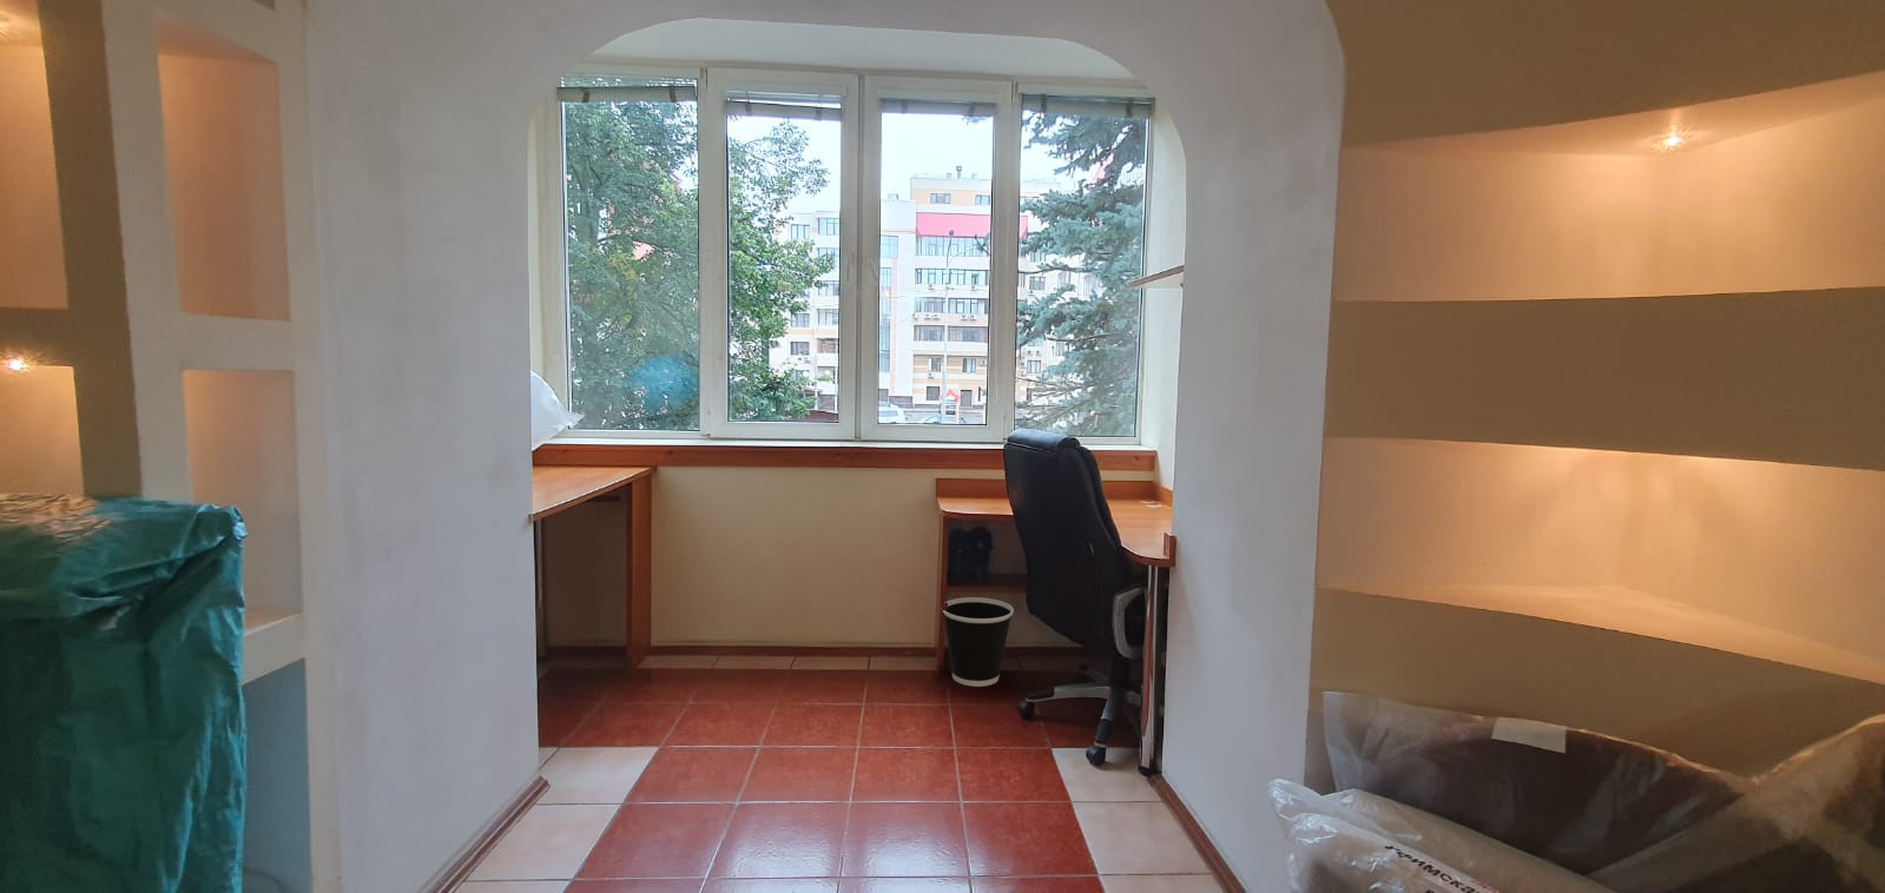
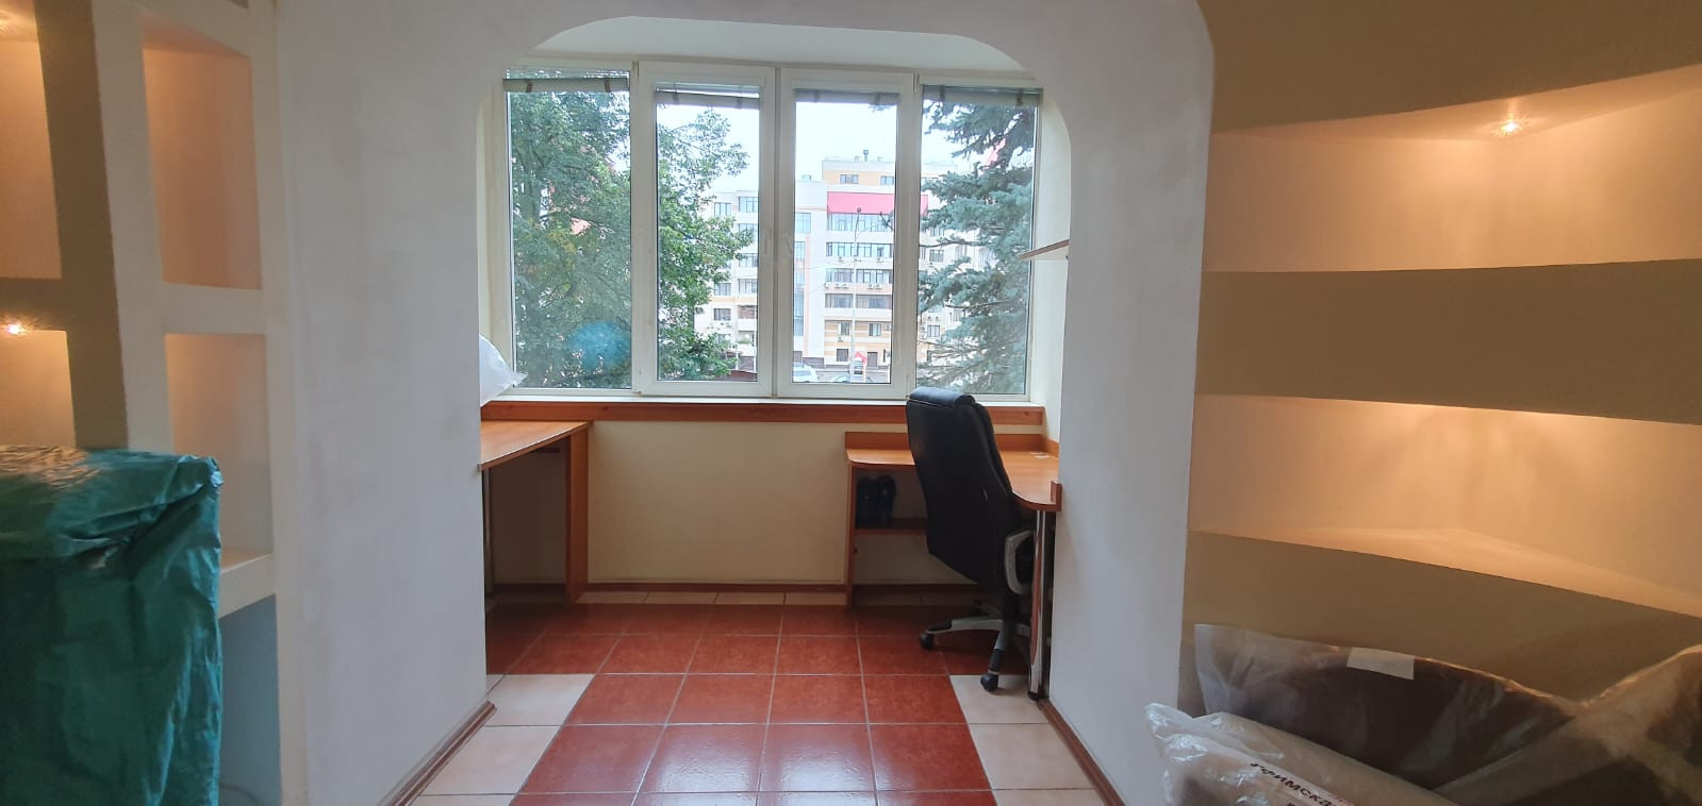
- wastebasket [942,596,1015,687]
